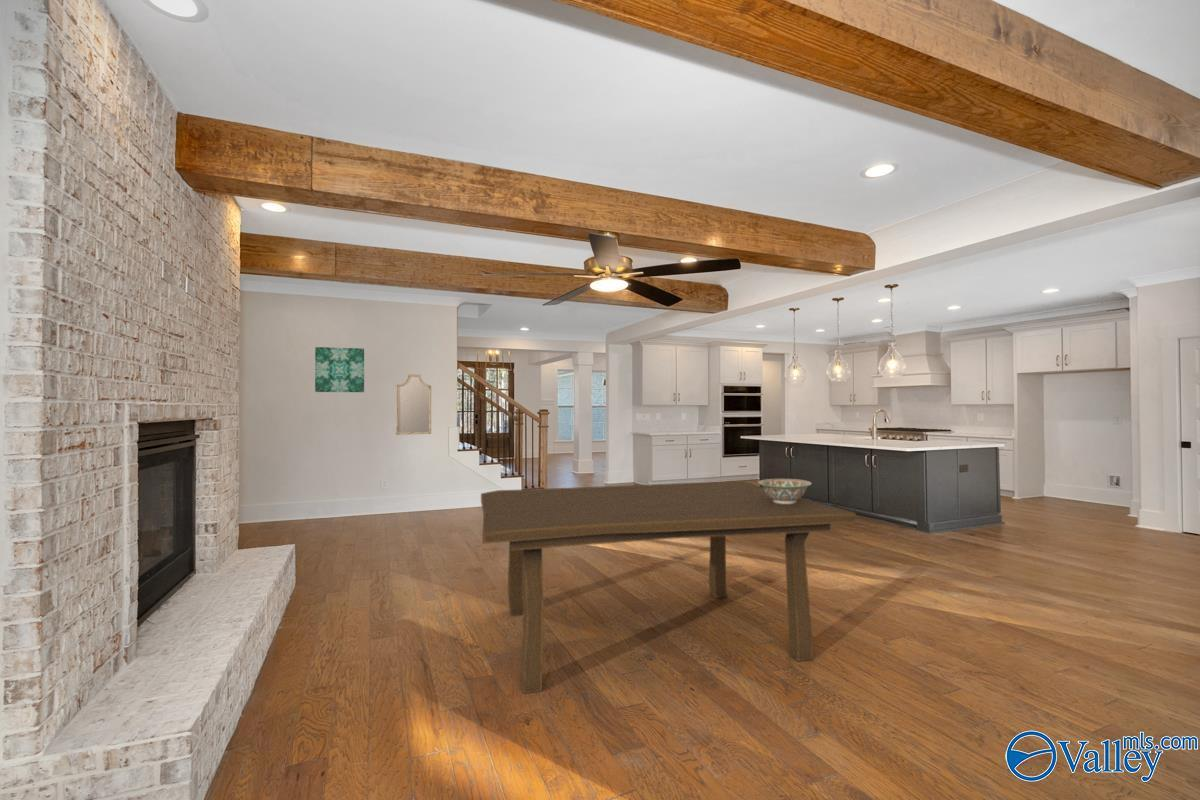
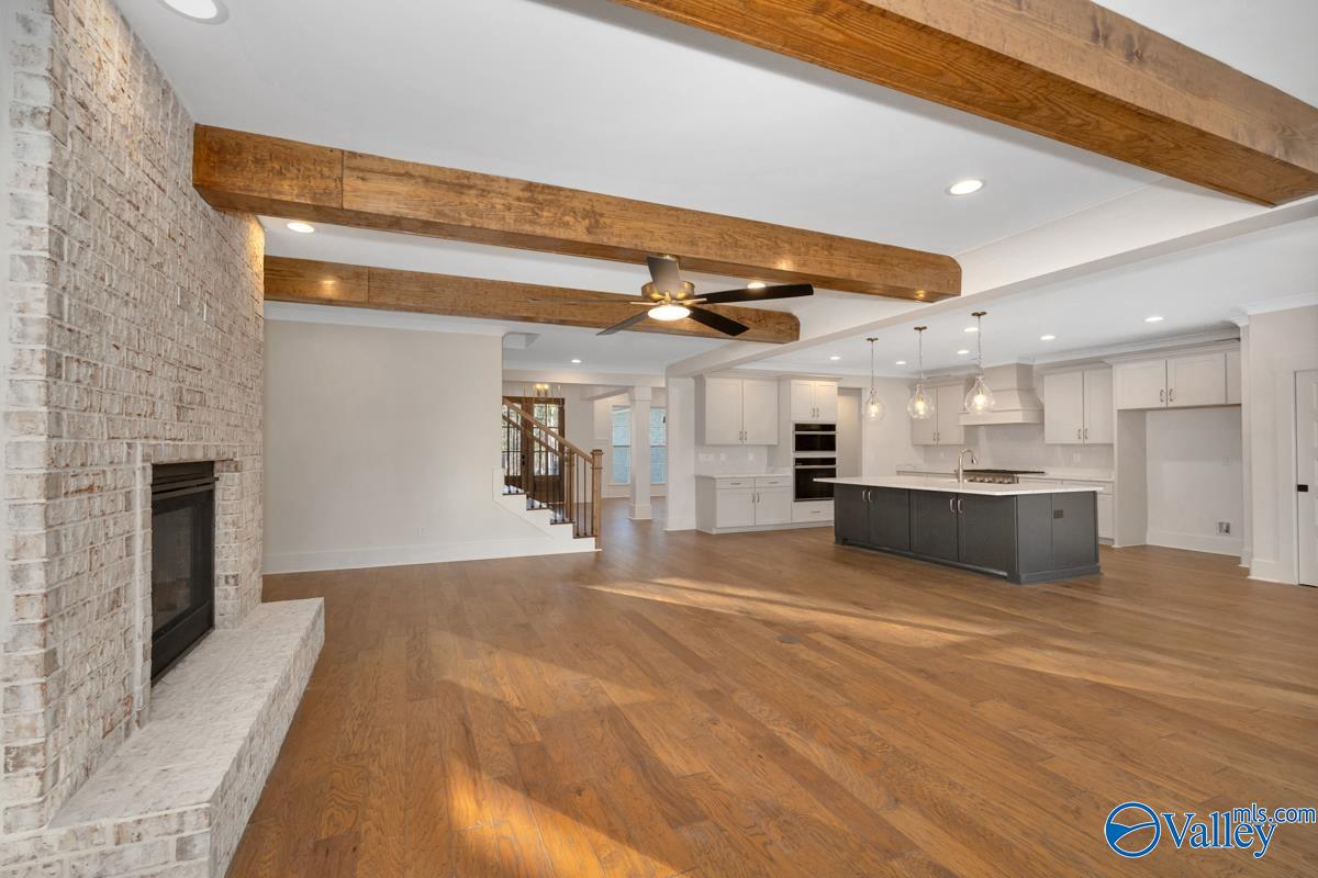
- home mirror [395,373,432,436]
- wall art [314,346,365,393]
- decorative bowl [757,478,813,504]
- dining table [480,480,857,694]
